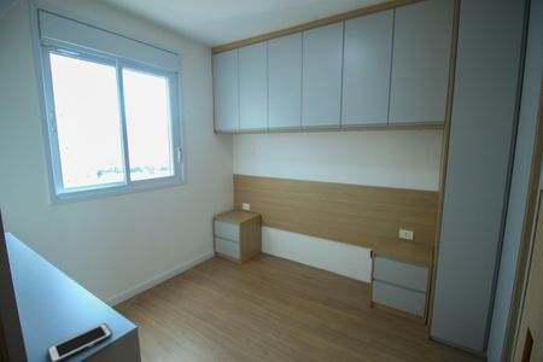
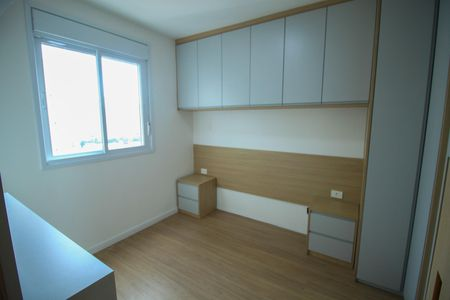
- cell phone [46,322,113,362]
